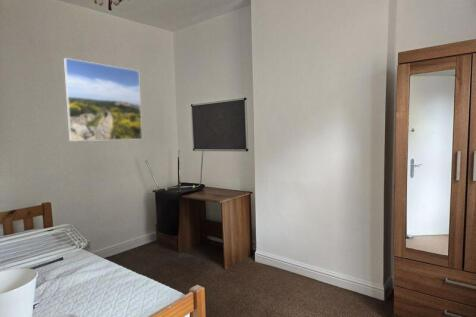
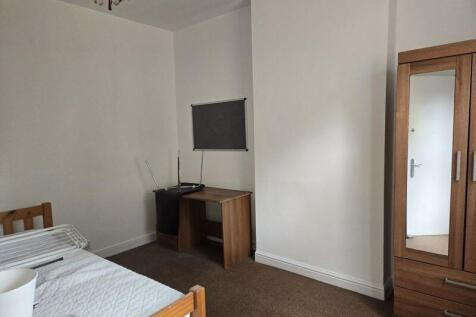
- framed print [63,57,143,142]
